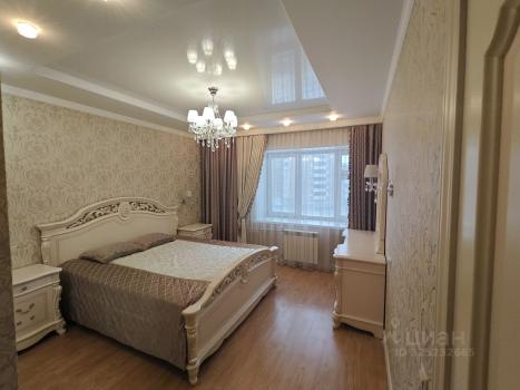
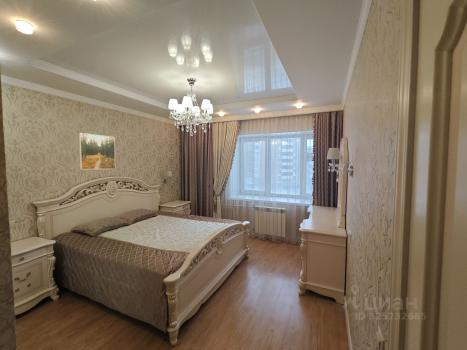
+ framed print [78,132,116,170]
